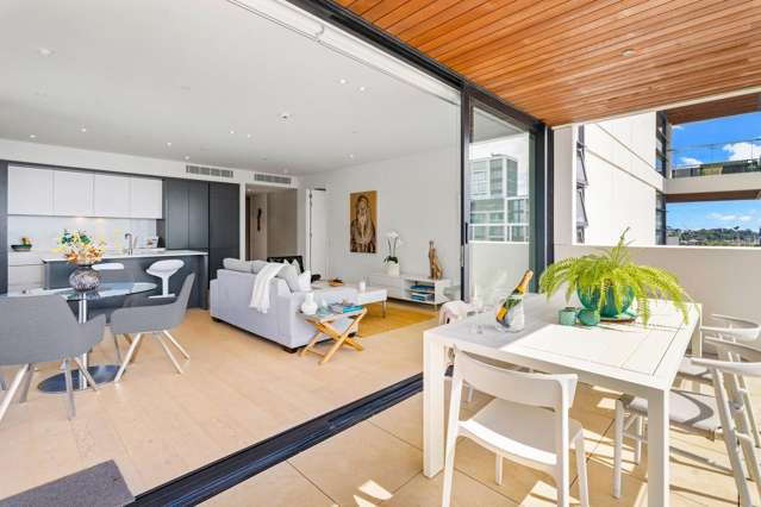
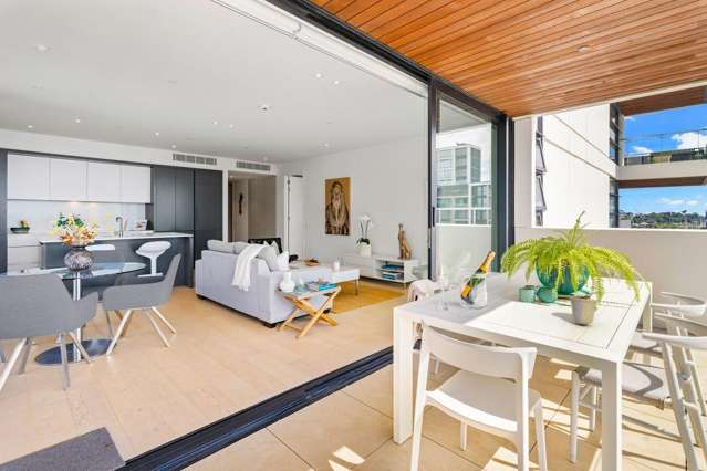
+ cup [566,296,601,326]
